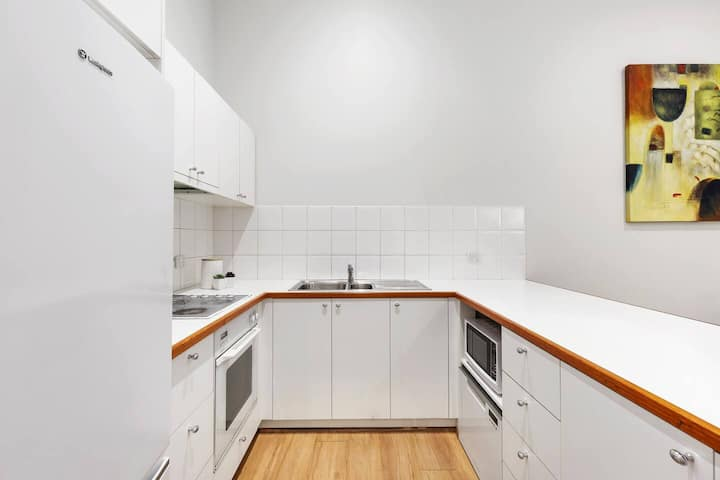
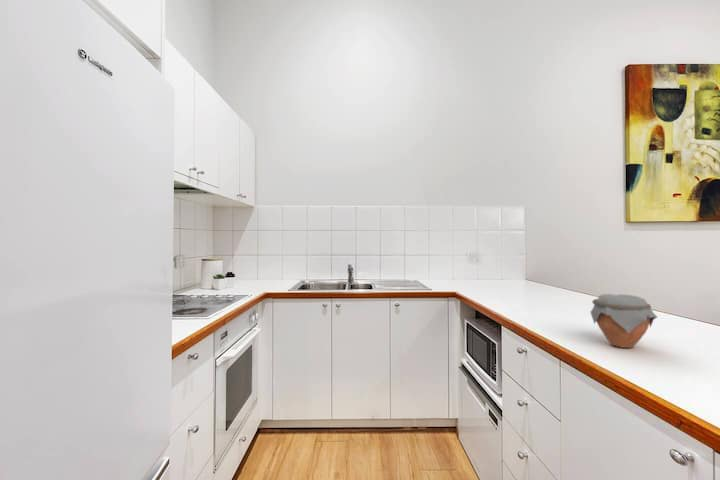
+ jar [589,293,658,349]
